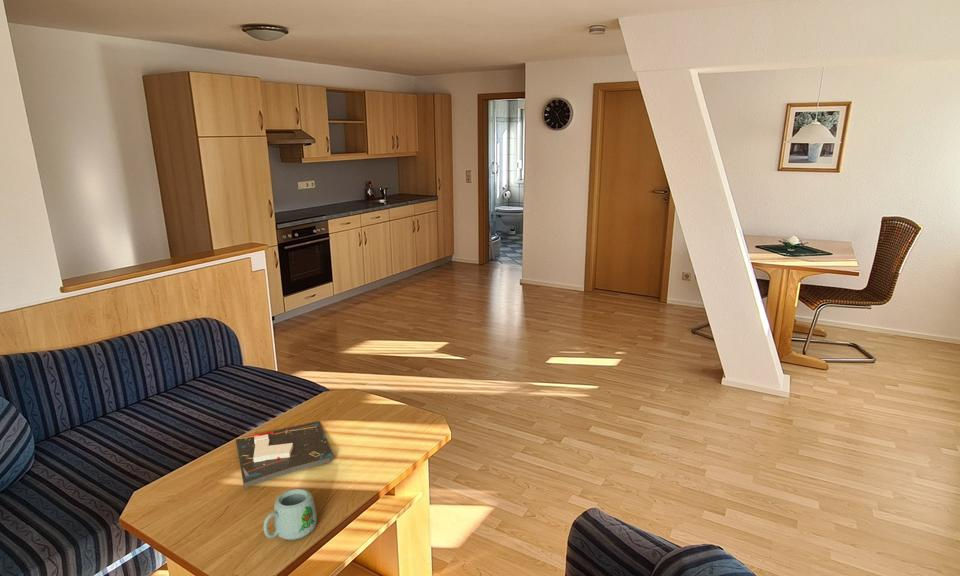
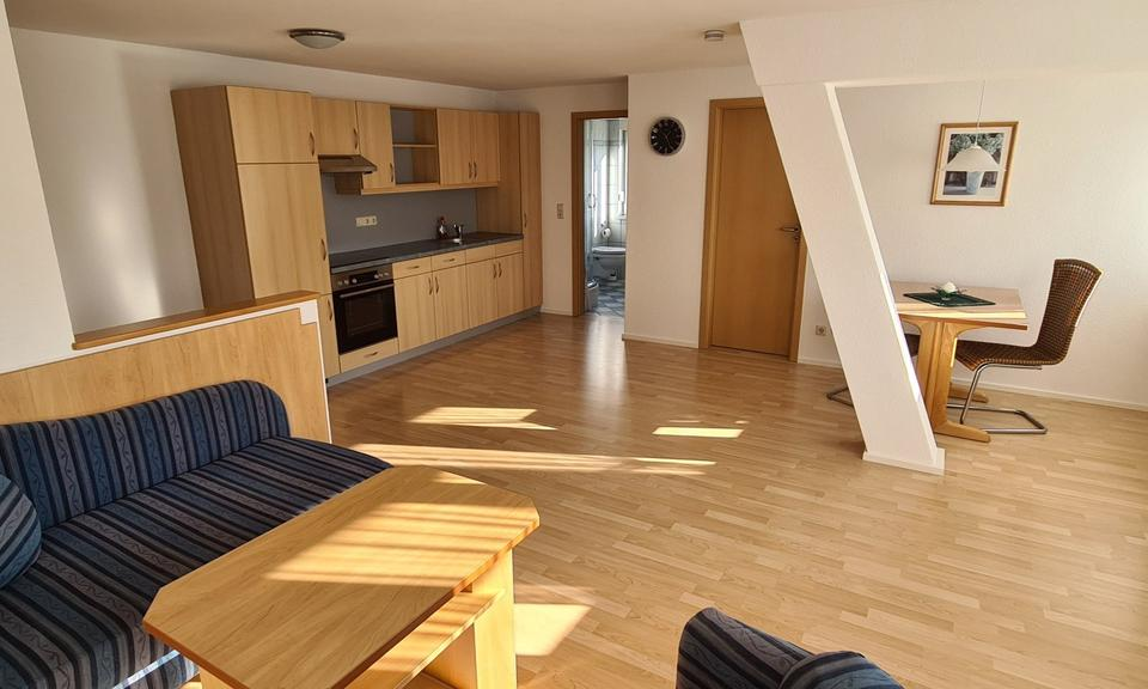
- board game [235,421,335,489]
- mug [262,488,318,541]
